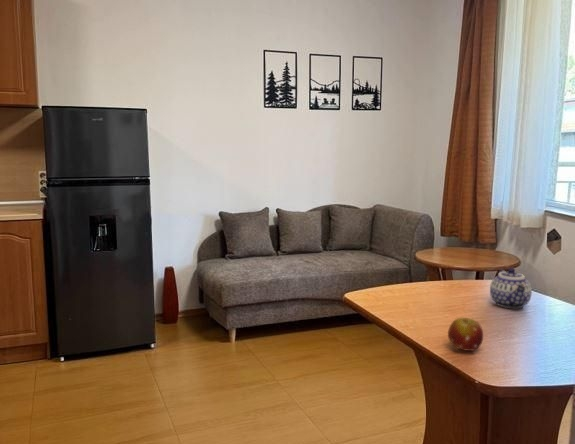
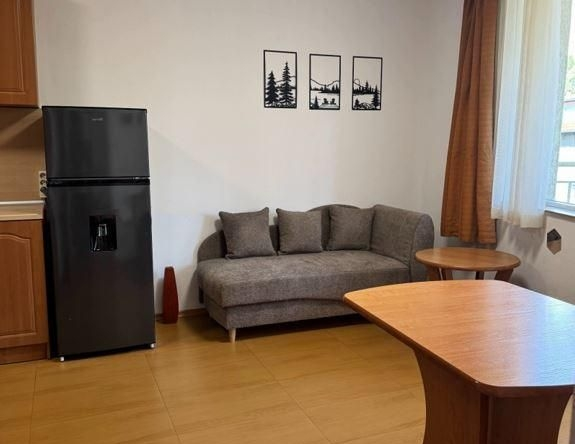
- teapot [489,267,533,309]
- fruit [447,317,484,352]
